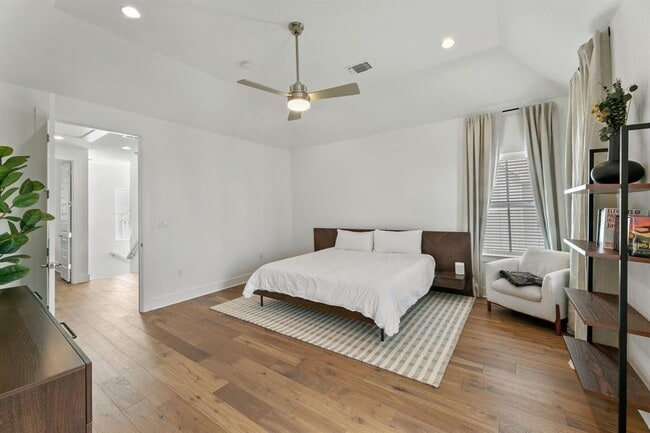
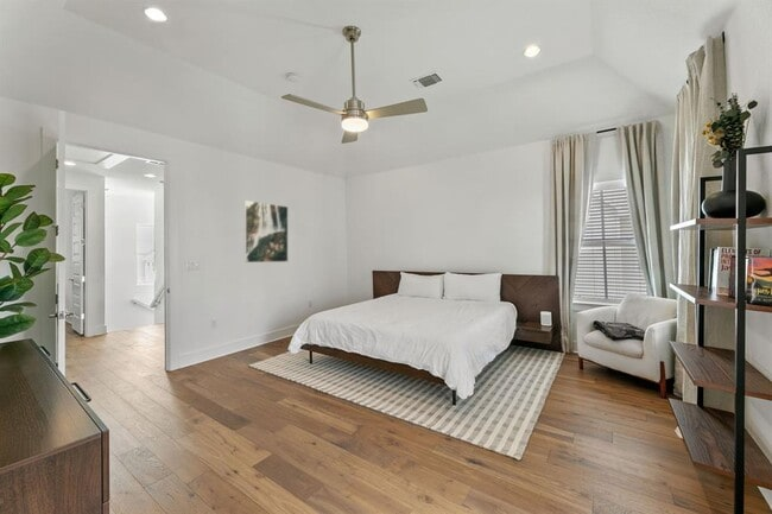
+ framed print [243,199,289,264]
